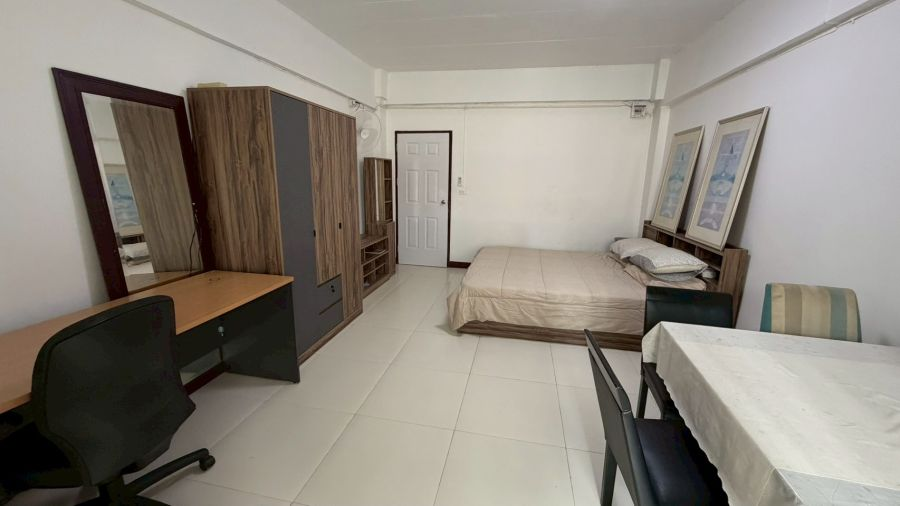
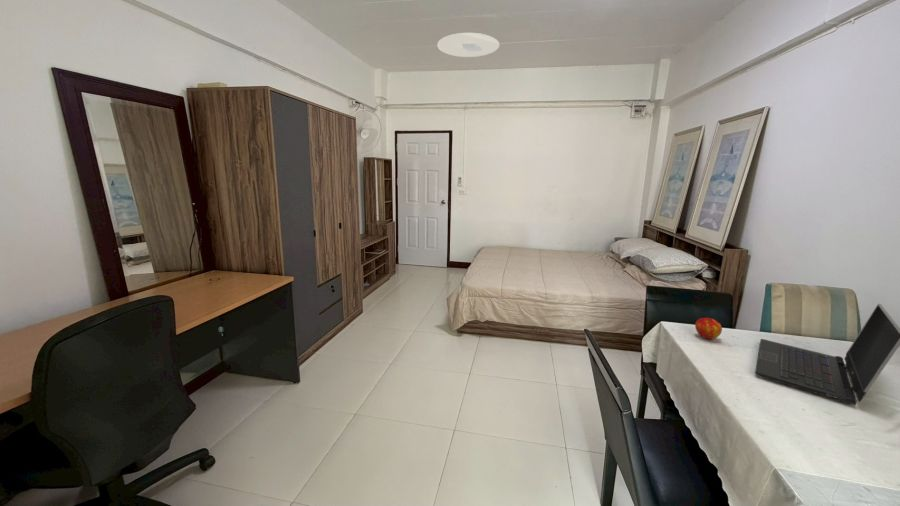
+ apple [694,317,723,340]
+ laptop computer [754,303,900,406]
+ ceiling light [436,32,500,58]
